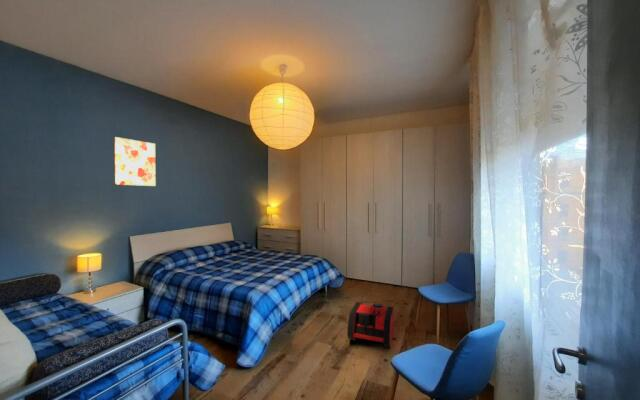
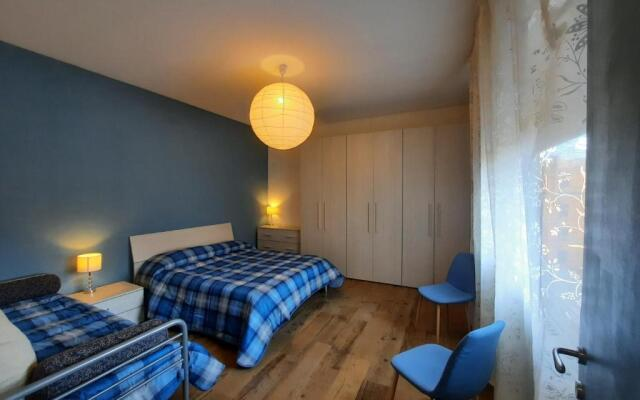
- wall art [113,136,157,187]
- backpack [346,301,395,349]
